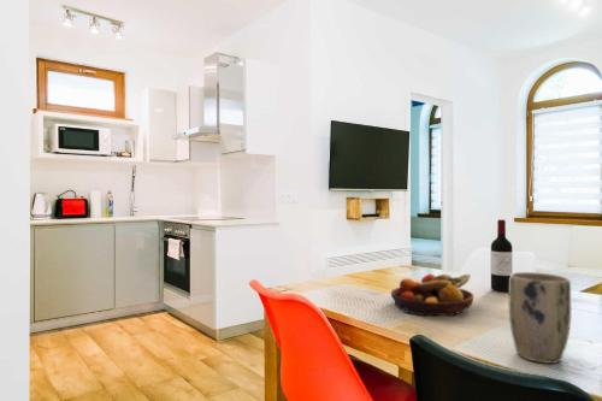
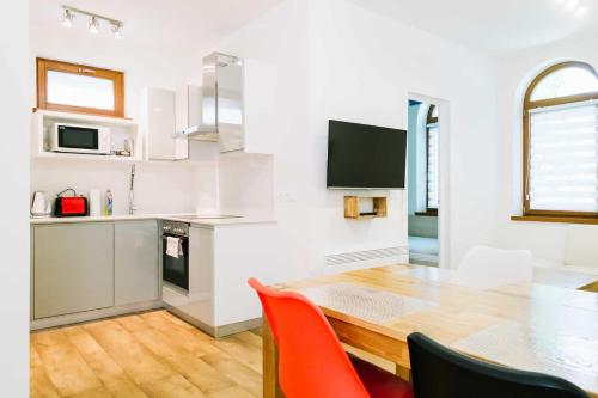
- fruit bowl [390,273,476,317]
- plant pot [508,271,572,365]
- wine bottle [490,218,513,294]
